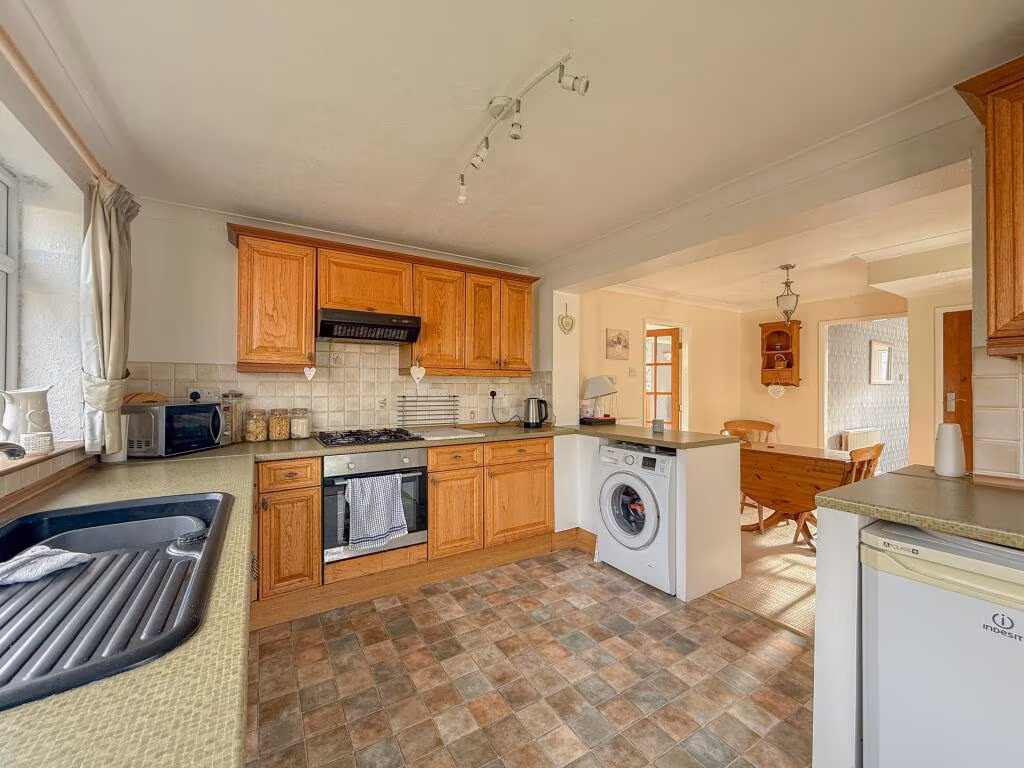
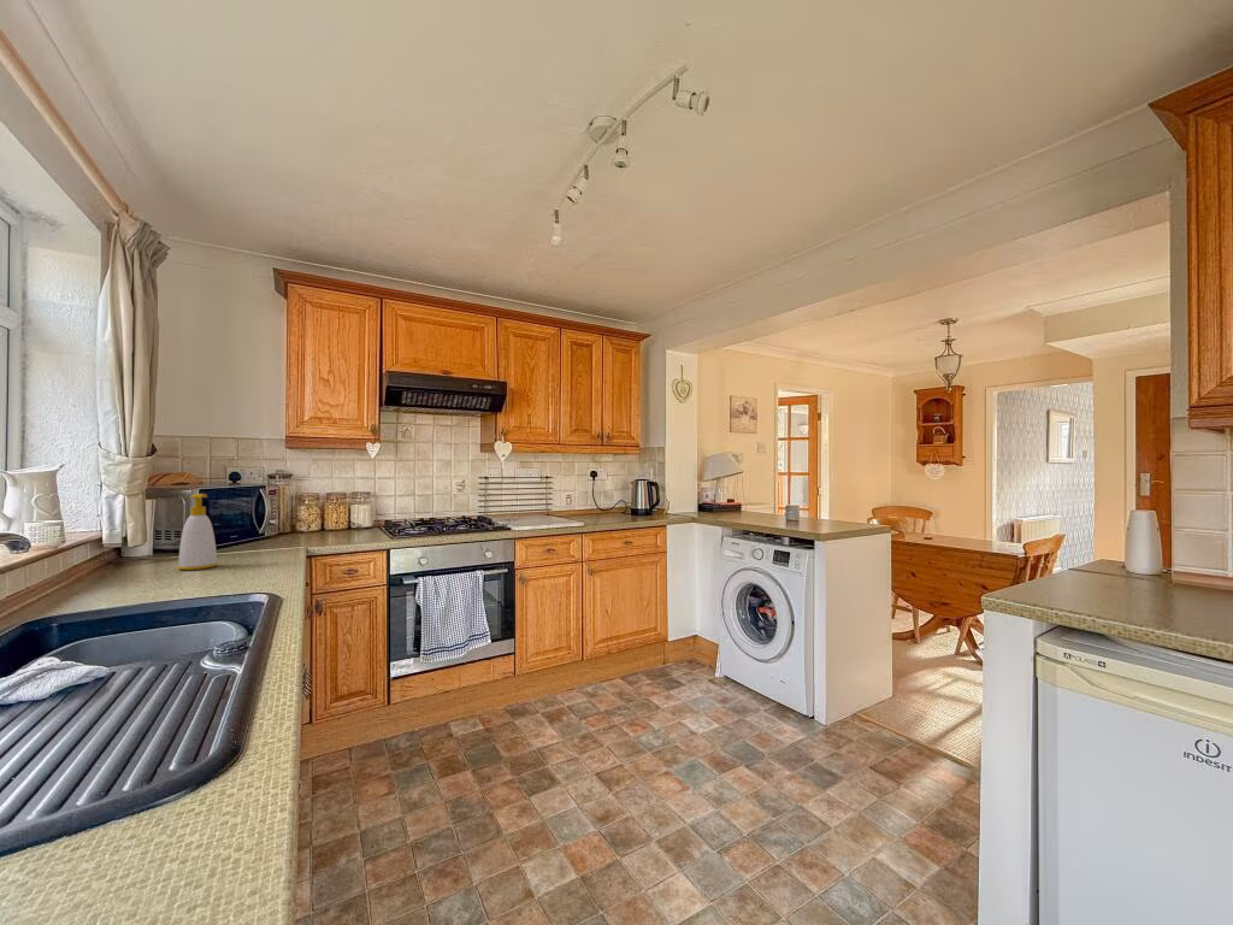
+ soap bottle [177,493,219,571]
